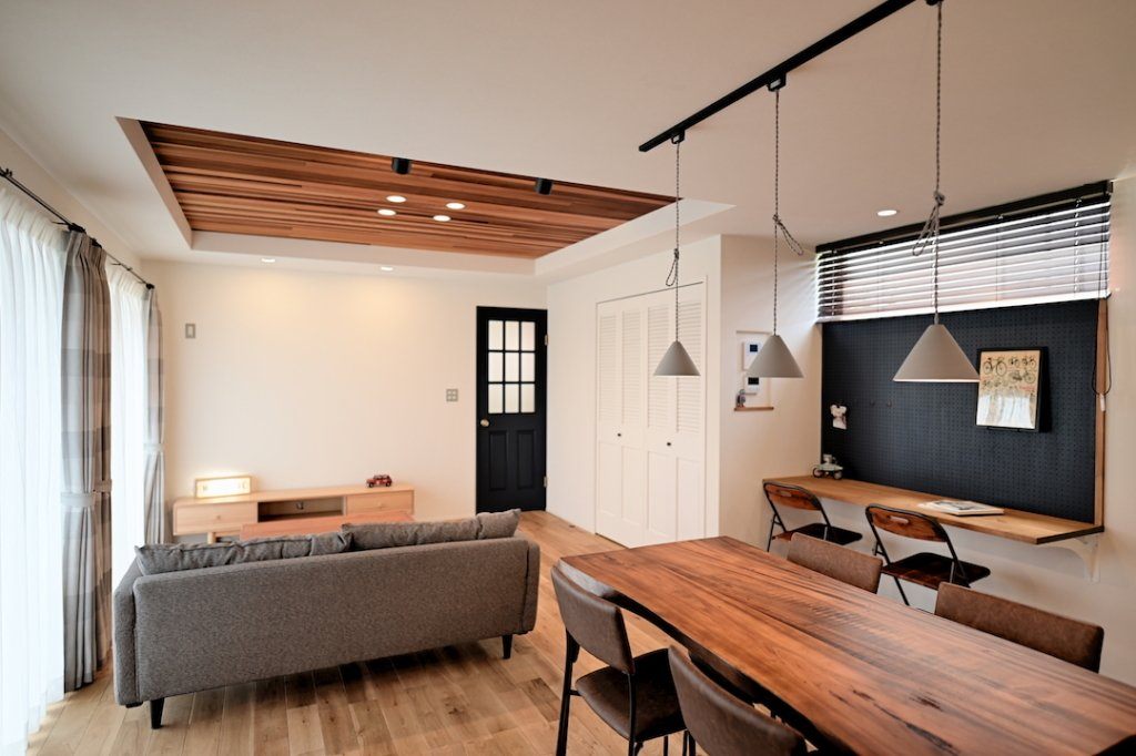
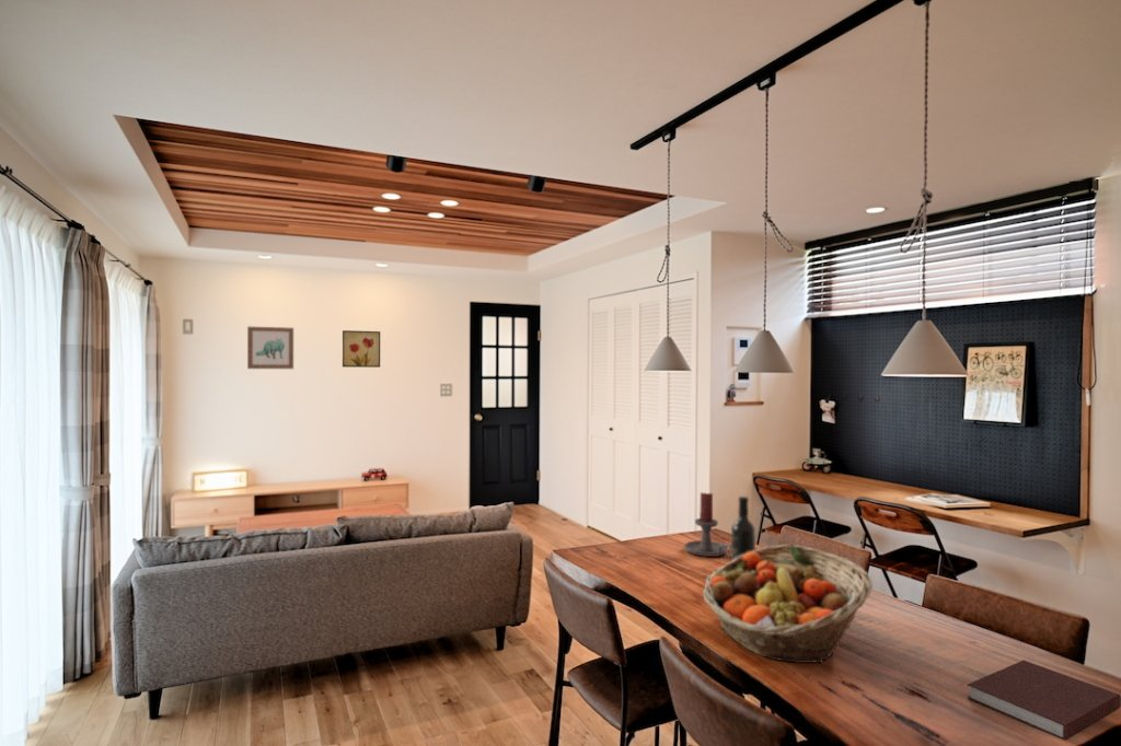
+ notebook [967,660,1121,742]
+ wall art [246,325,294,370]
+ wall art [342,329,381,369]
+ candle holder [683,491,731,558]
+ wine bottle [730,496,756,561]
+ fruit basket [702,543,874,664]
